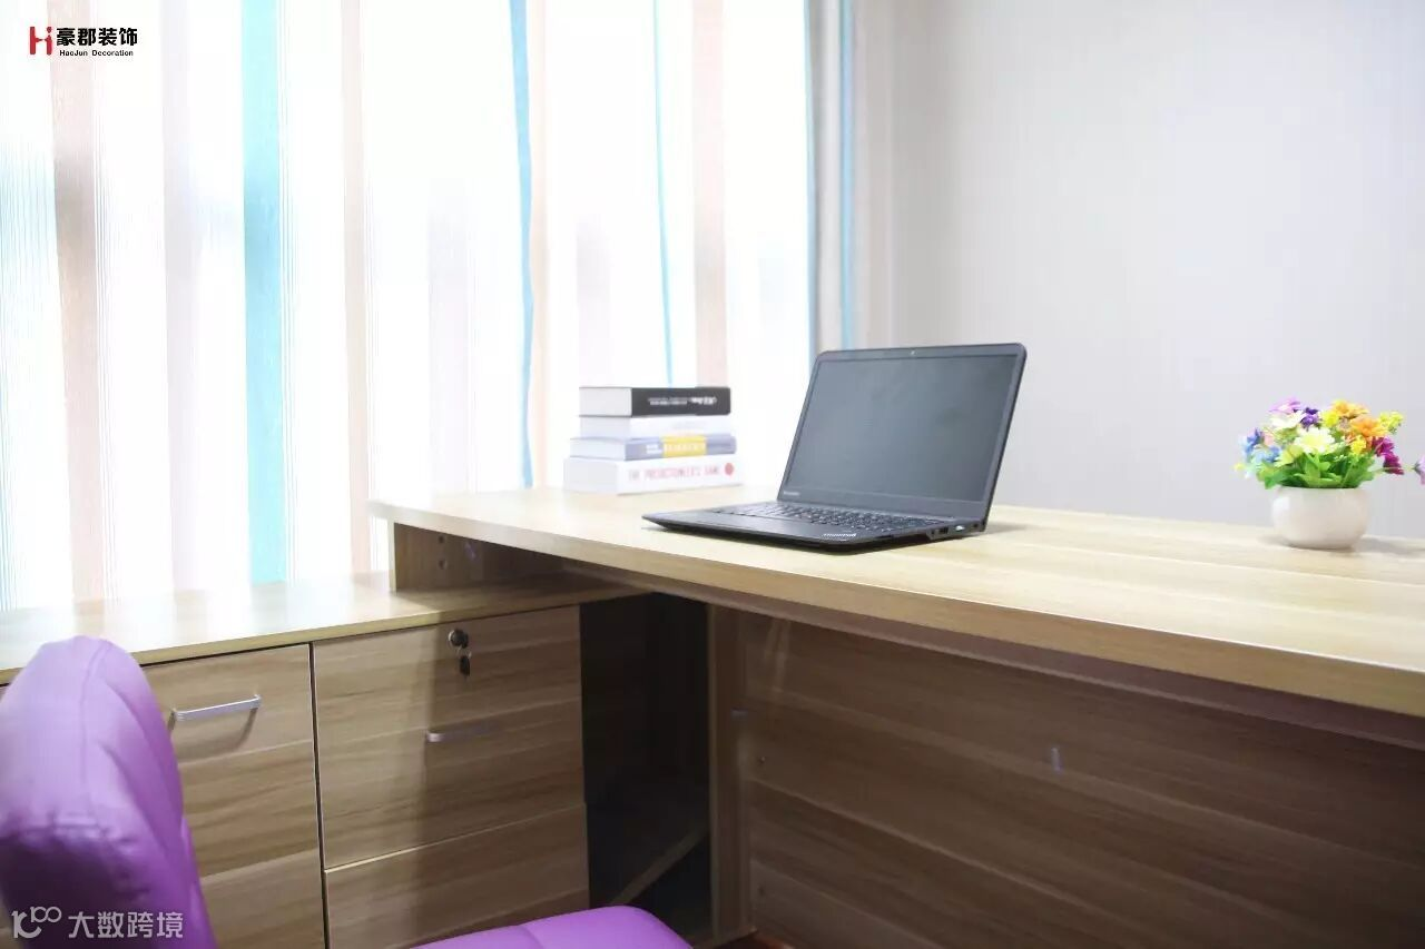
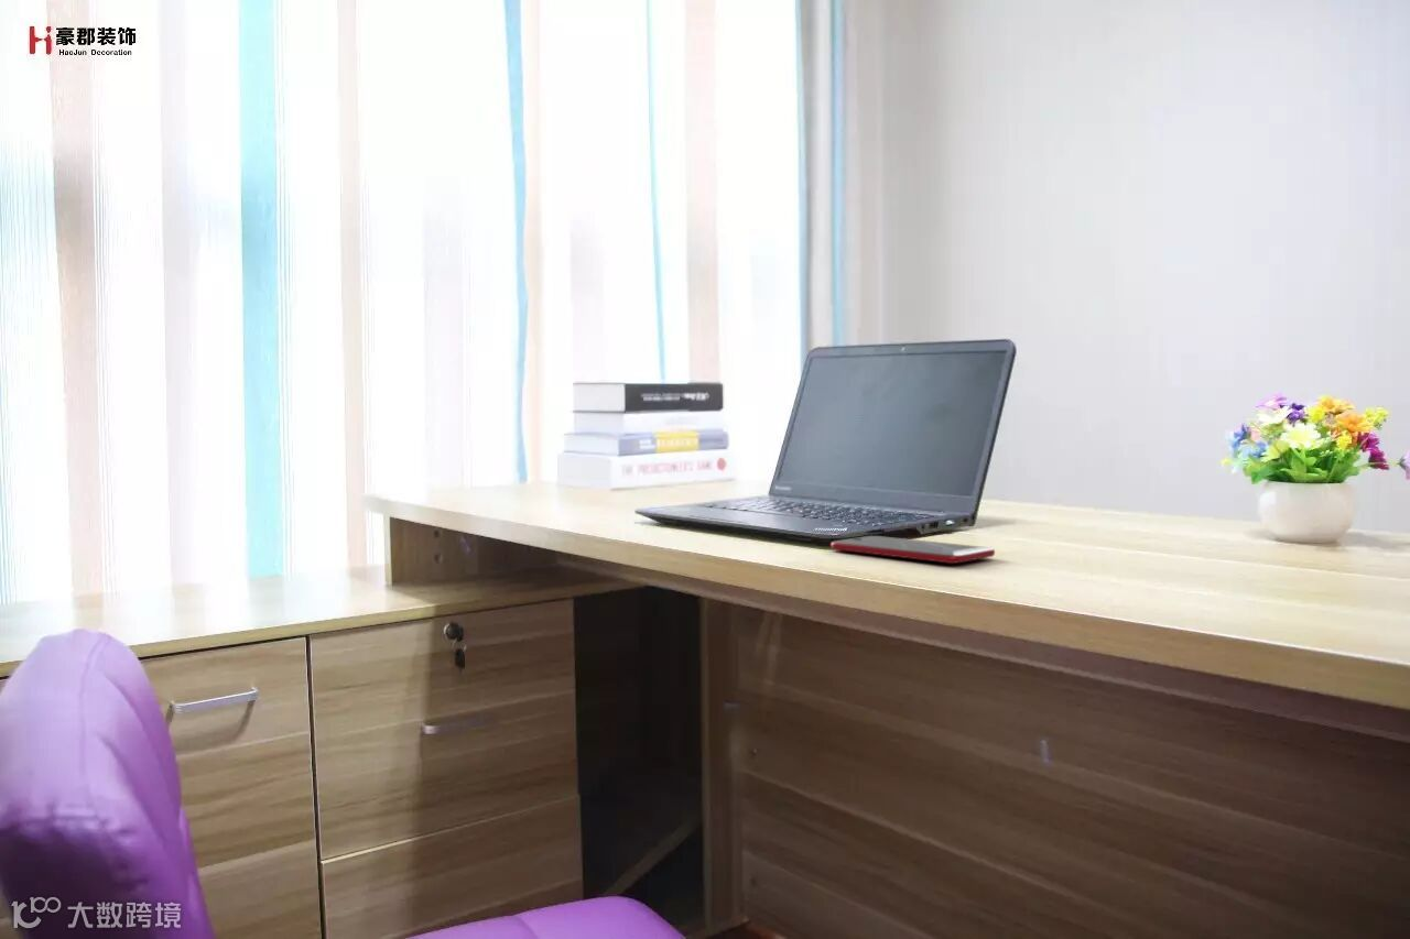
+ smartphone [829,535,996,565]
